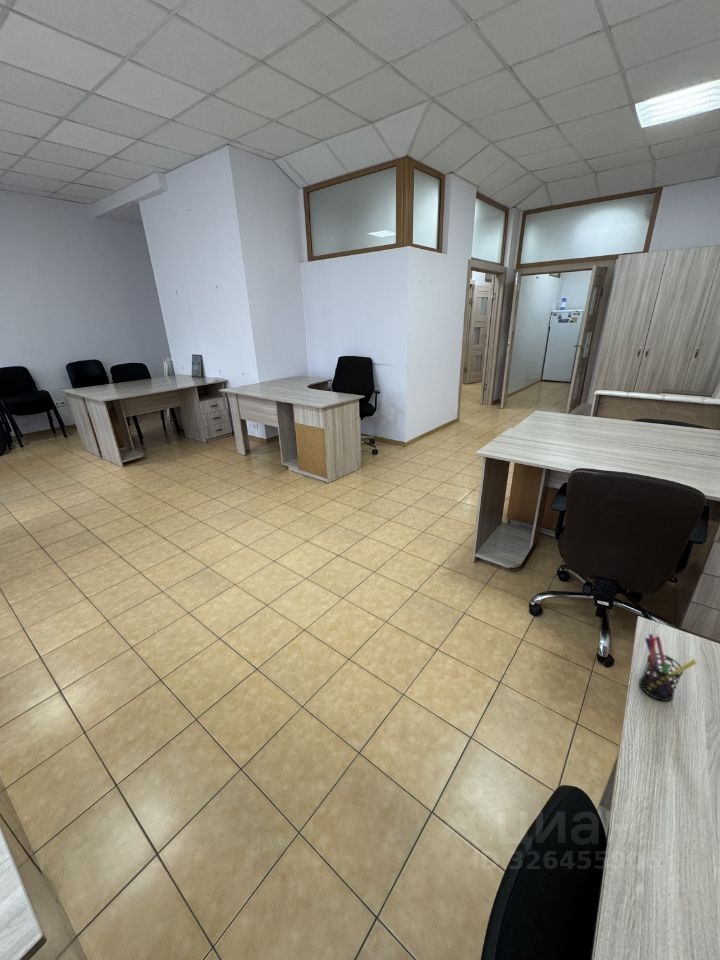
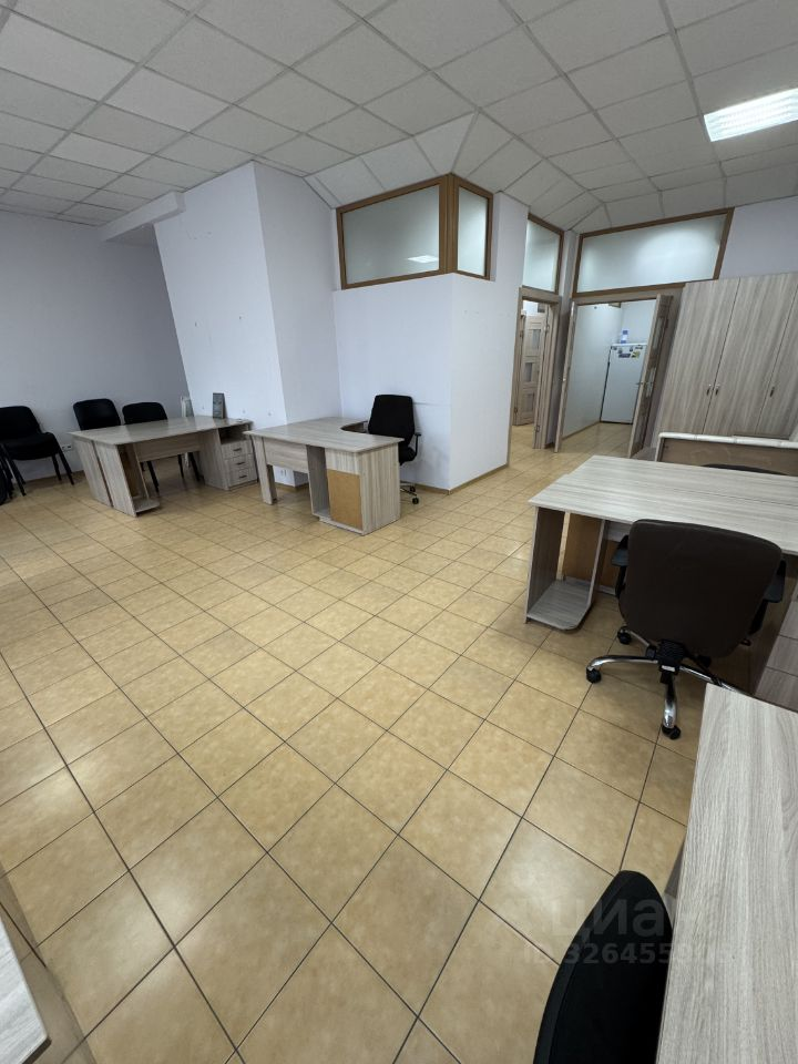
- pen holder [638,633,698,702]
